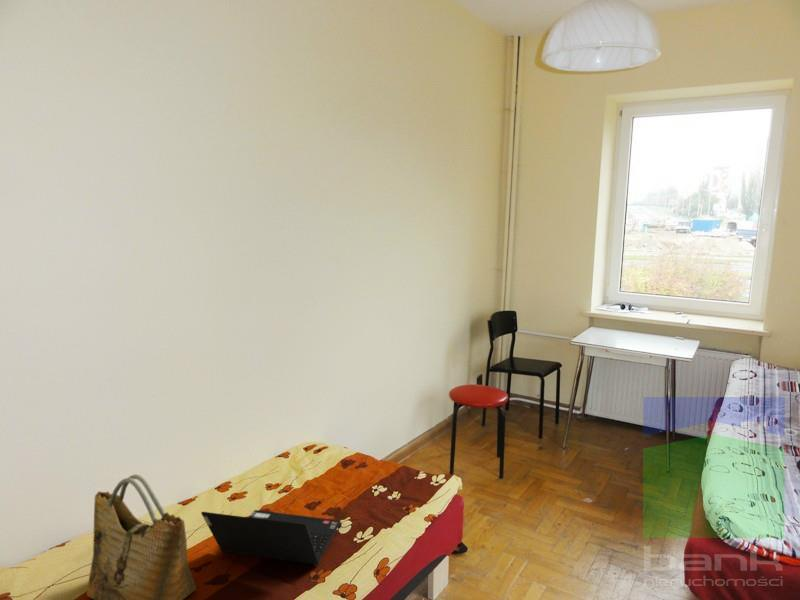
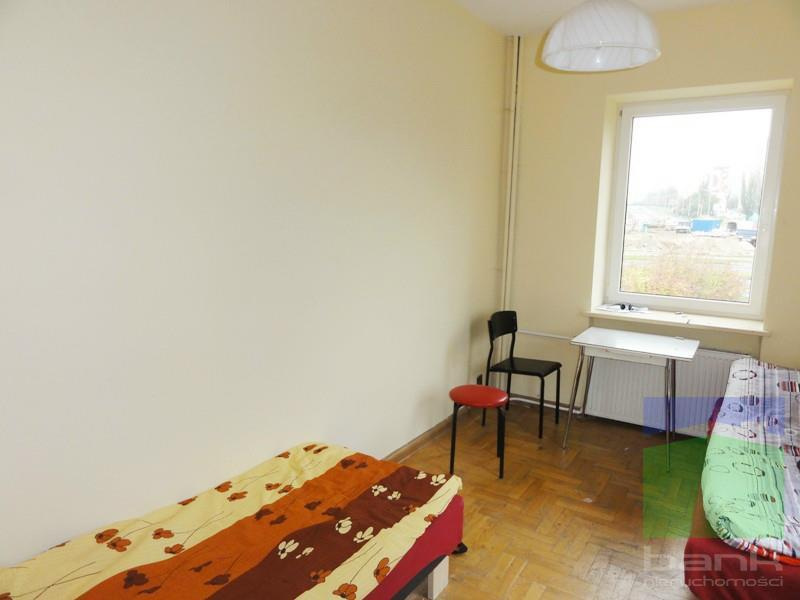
- laptop computer [200,509,342,566]
- grocery bag [86,473,197,600]
